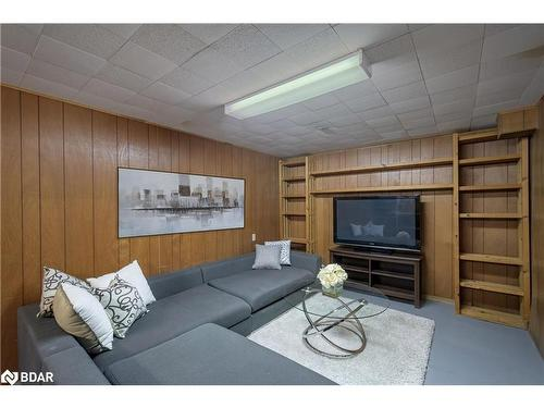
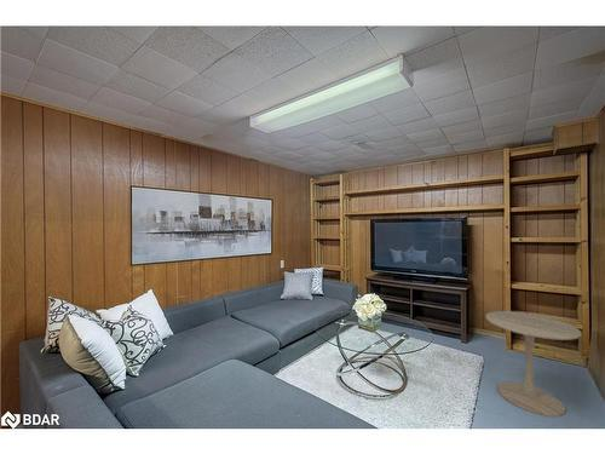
+ side table [485,310,583,418]
